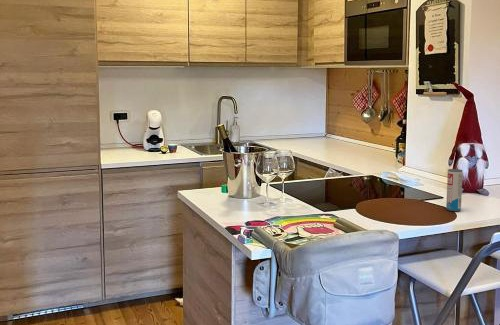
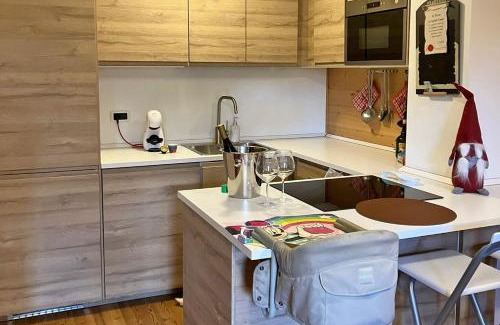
- beverage can [445,168,464,212]
